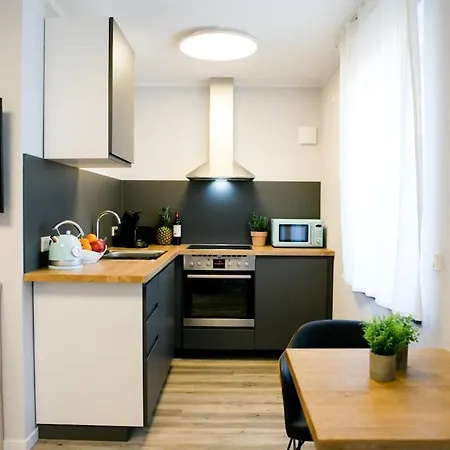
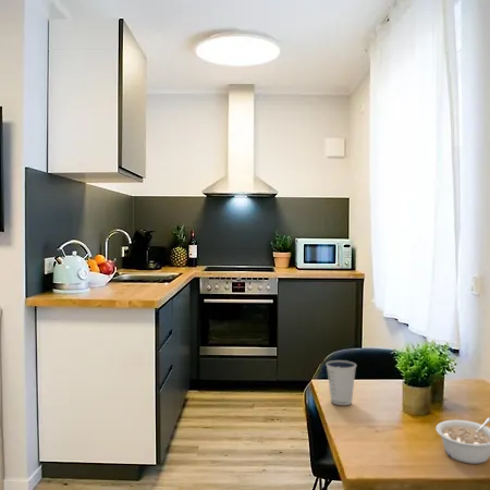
+ dixie cup [324,359,357,406]
+ legume [434,417,490,465]
